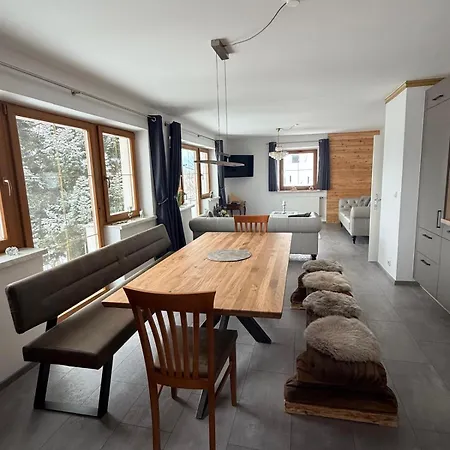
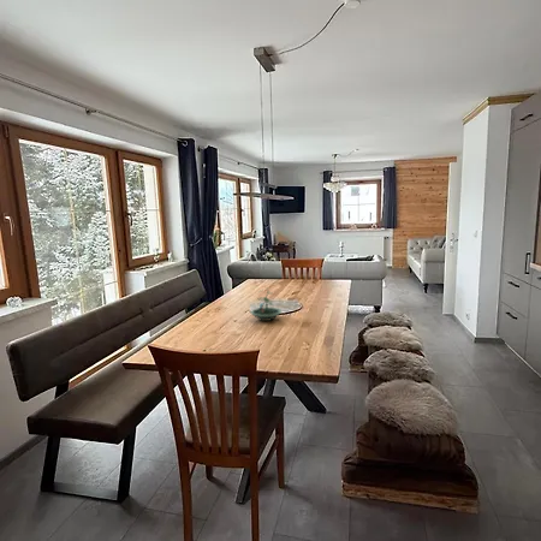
+ terrarium [250,286,283,322]
